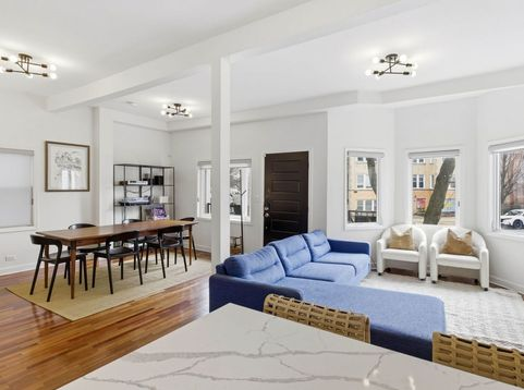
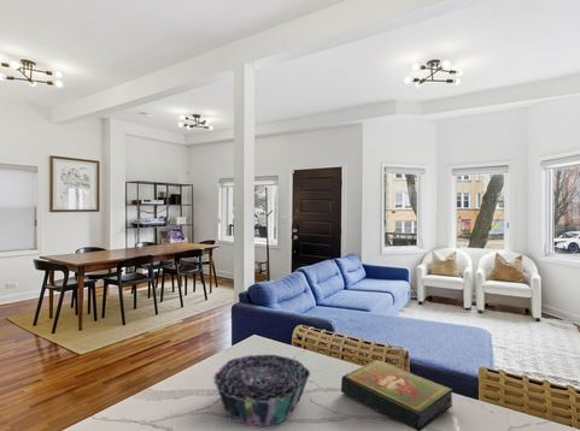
+ book [340,359,453,431]
+ decorative bowl [212,354,311,429]
